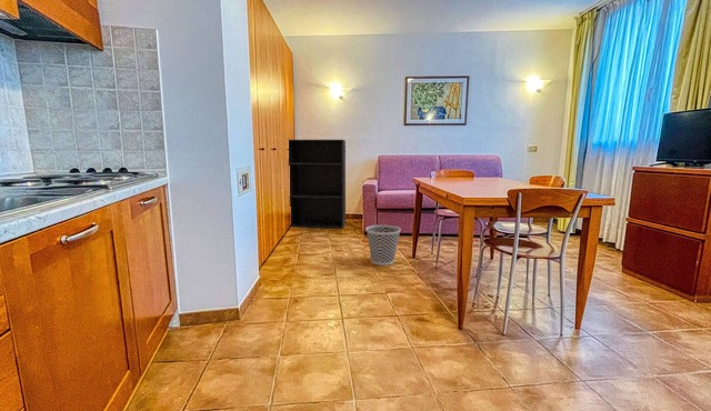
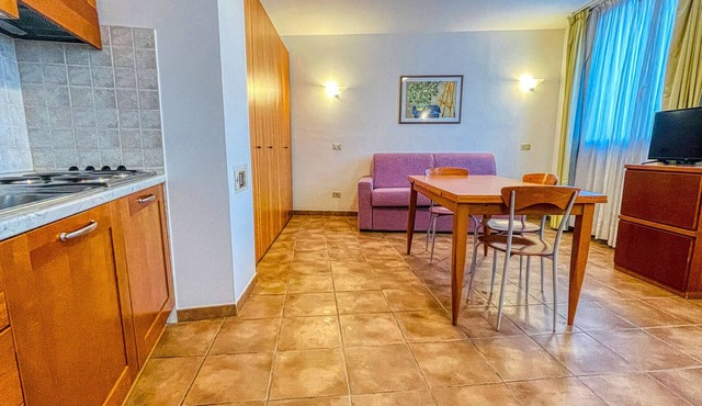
- bookshelf [288,139,347,229]
- wastebasket [364,223,402,267]
